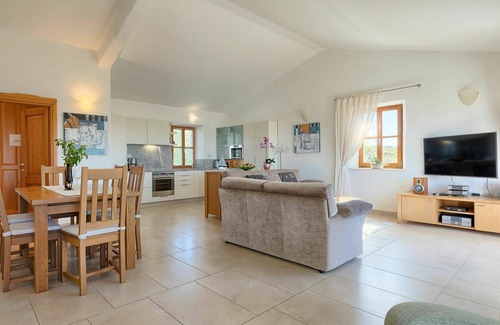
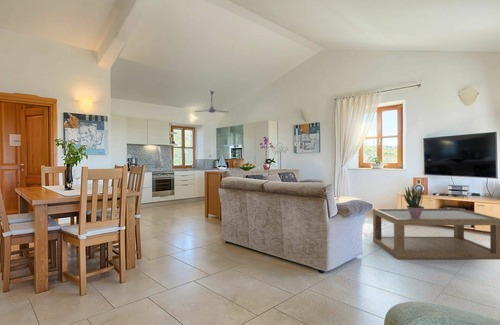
+ ceiling fan [194,90,228,114]
+ potted plant [402,185,425,218]
+ coffee table [372,208,500,260]
